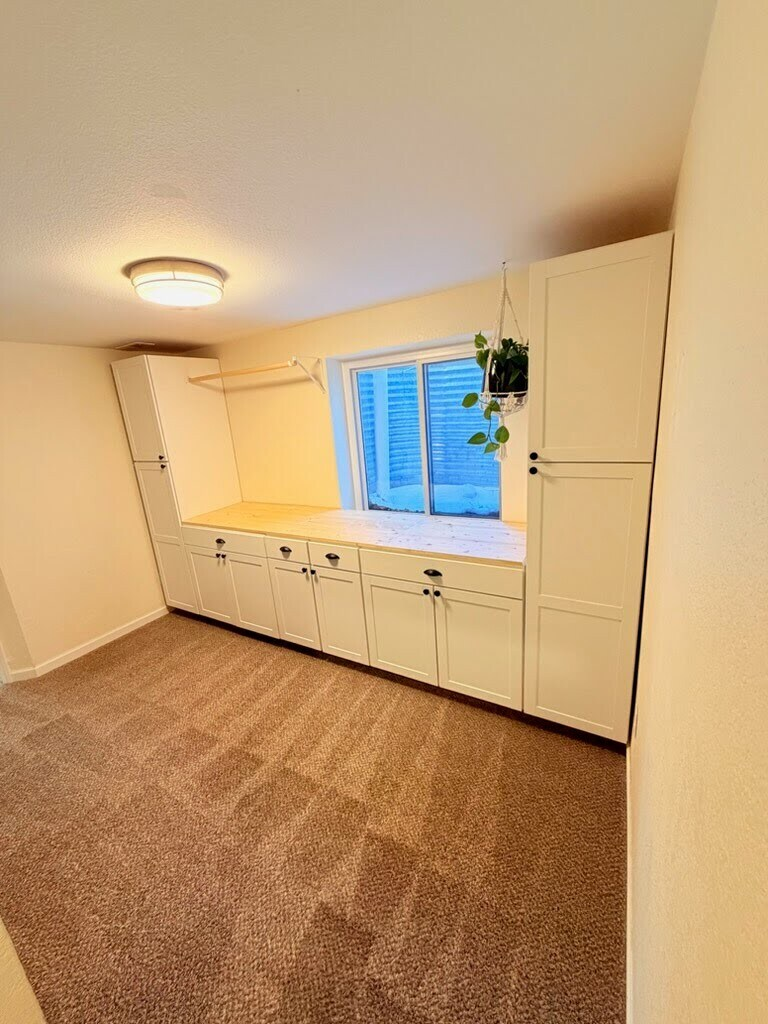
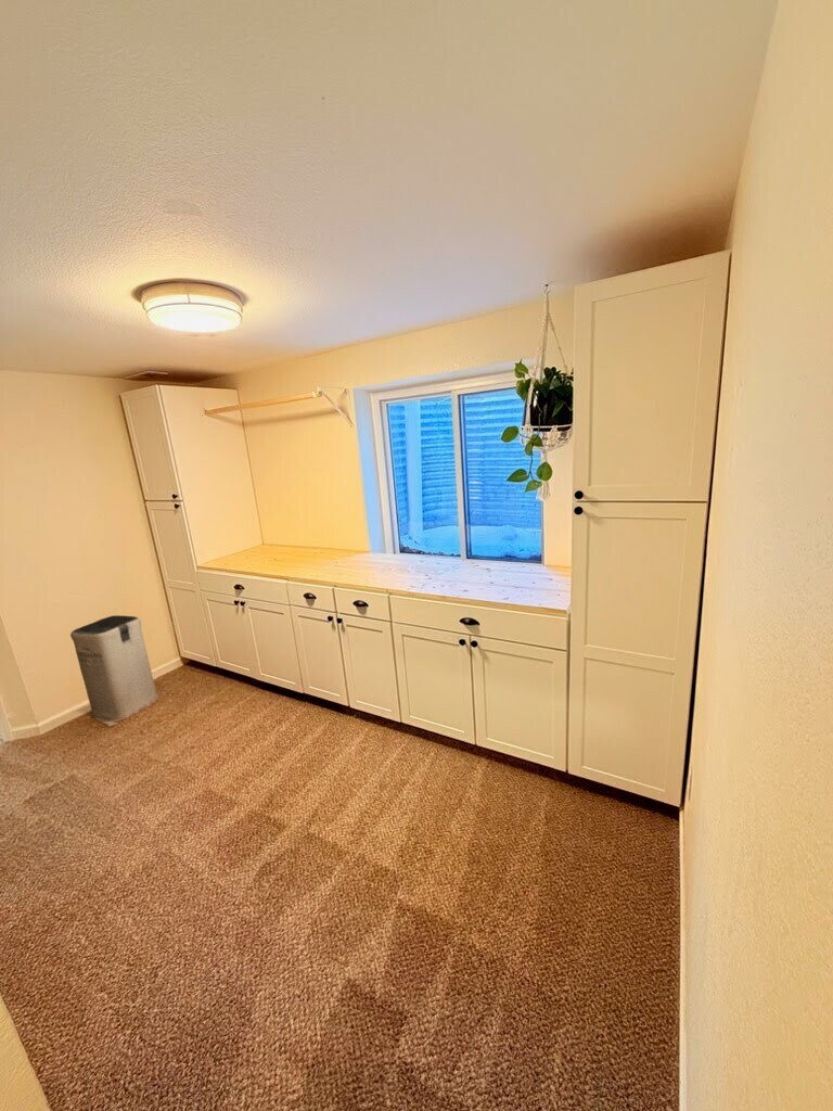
+ laundry basket [69,614,159,728]
